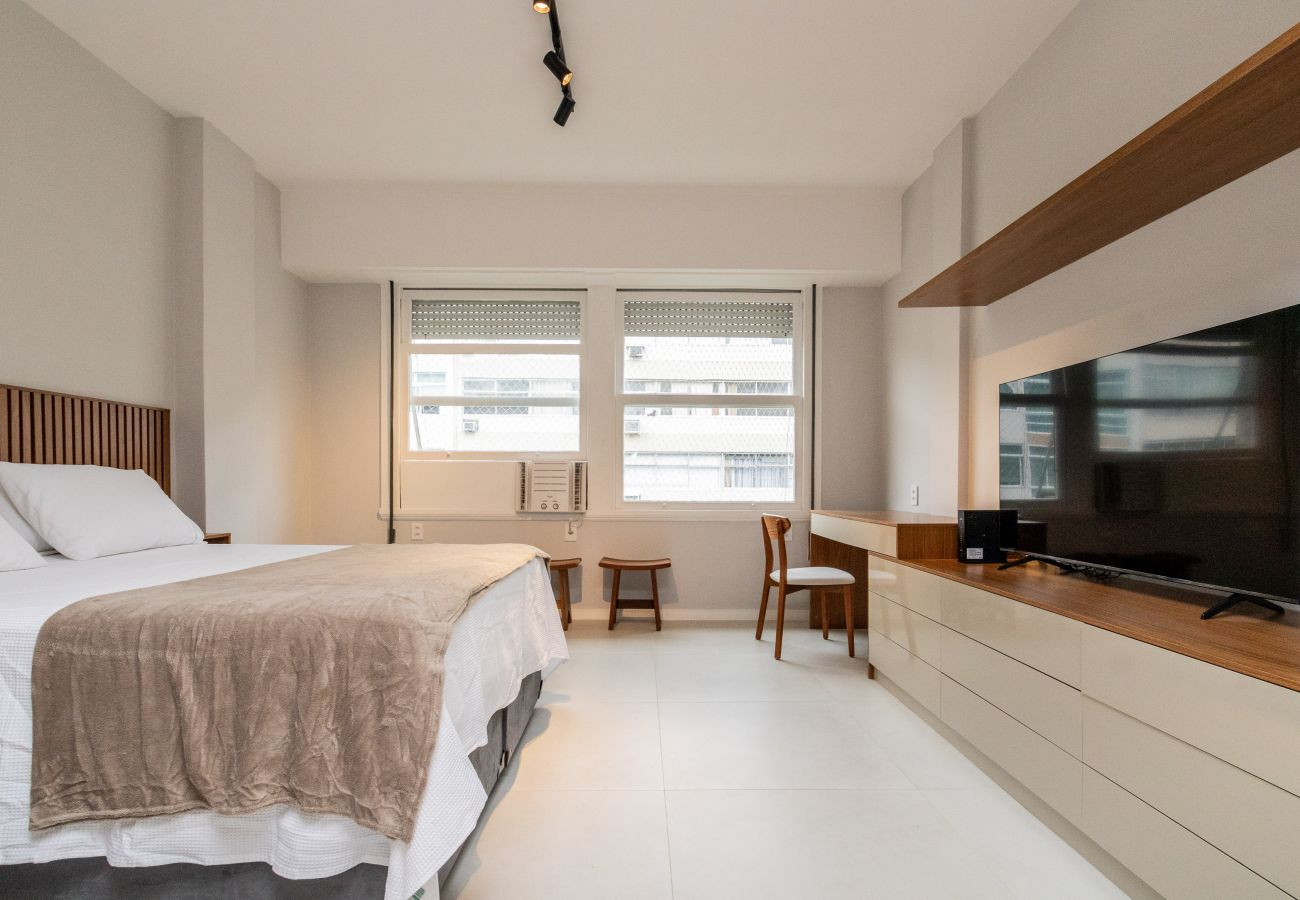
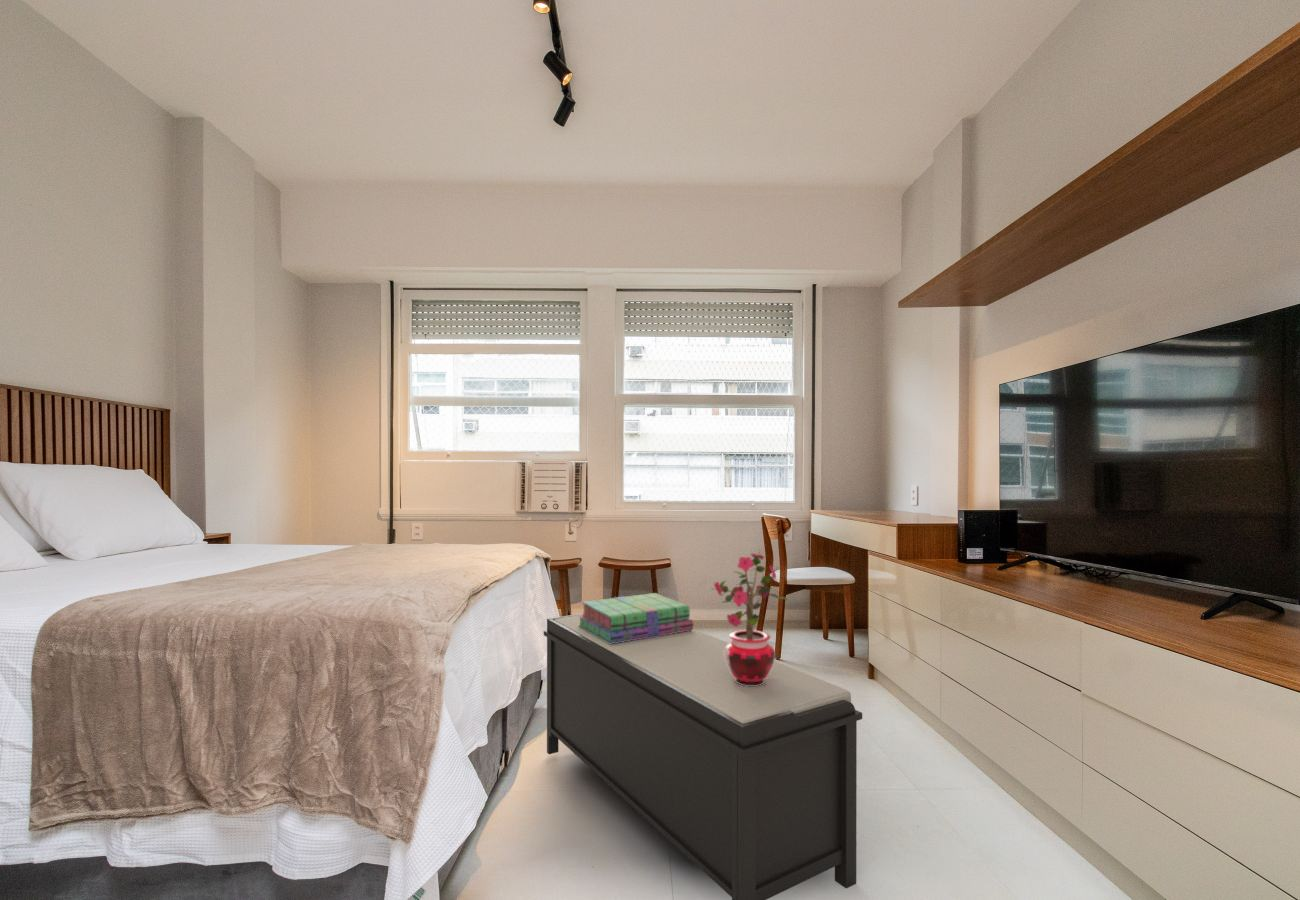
+ stack of books [578,592,694,644]
+ potted plant [710,552,788,686]
+ bench [543,612,863,900]
